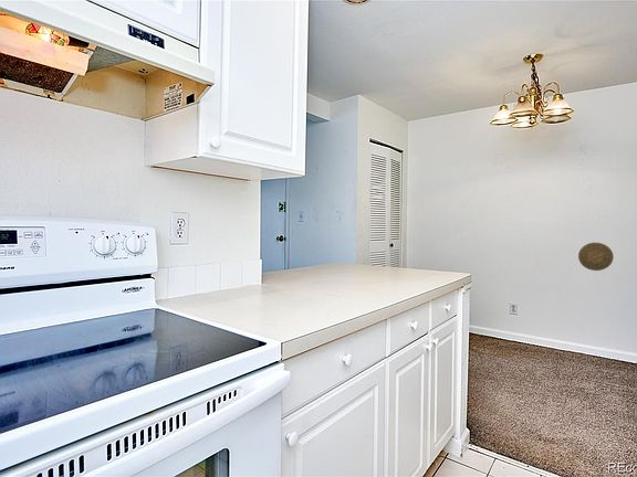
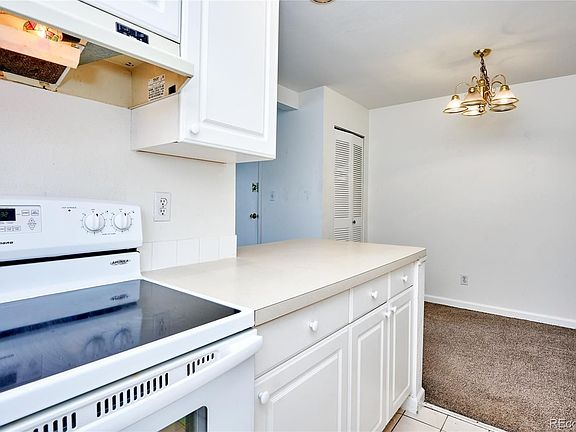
- decorative plate [577,242,615,272]
